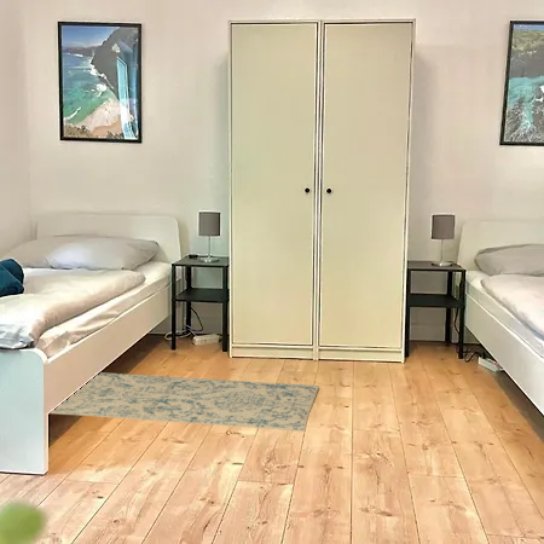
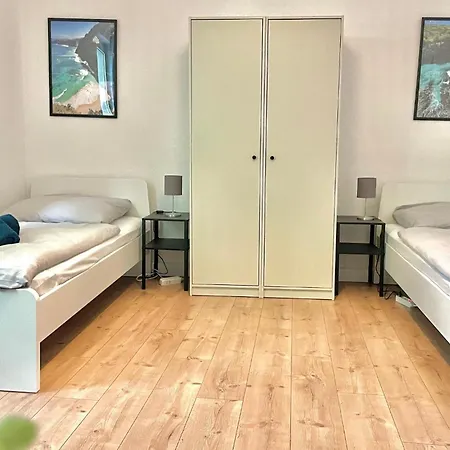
- rug [50,371,320,433]
